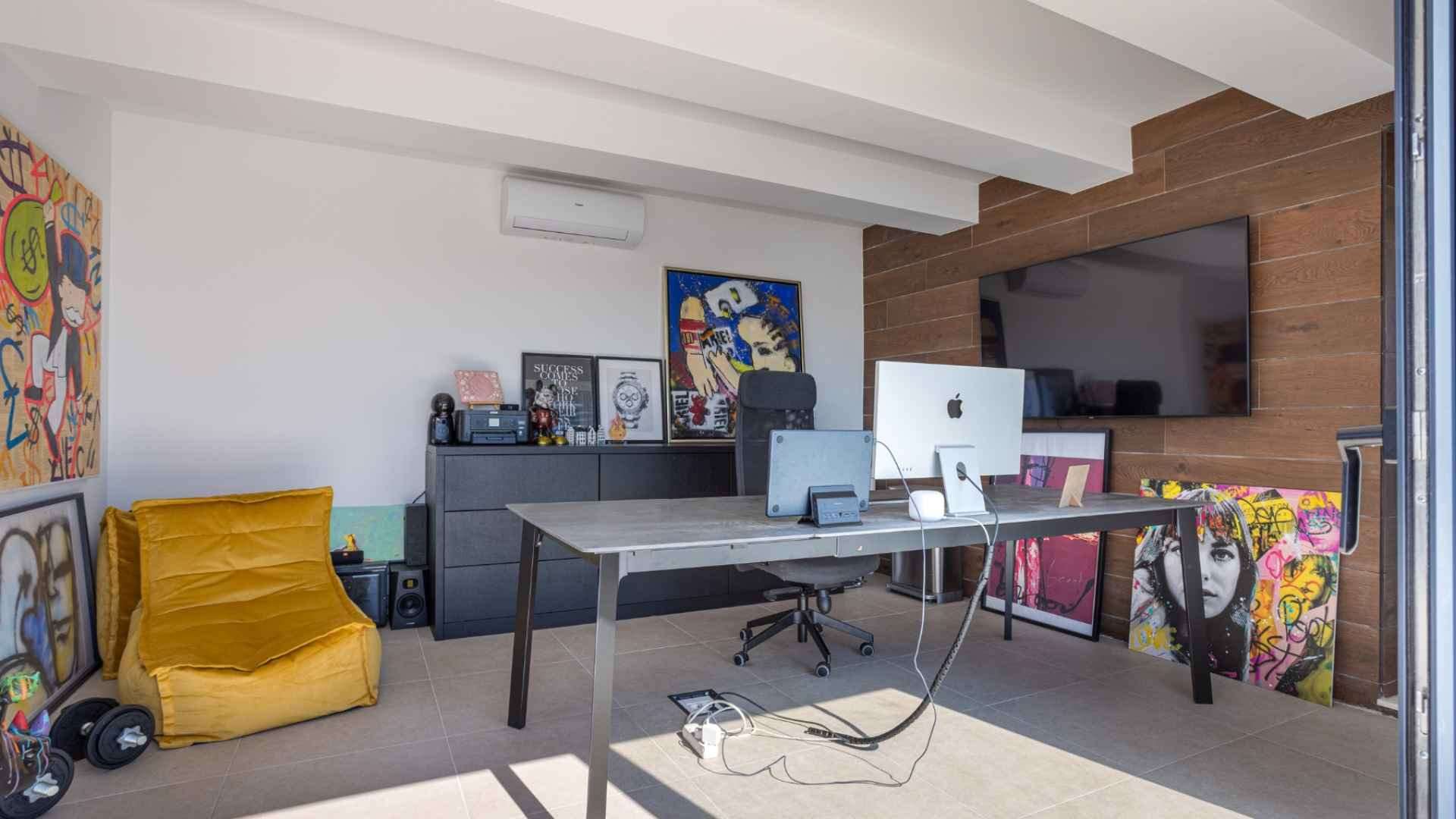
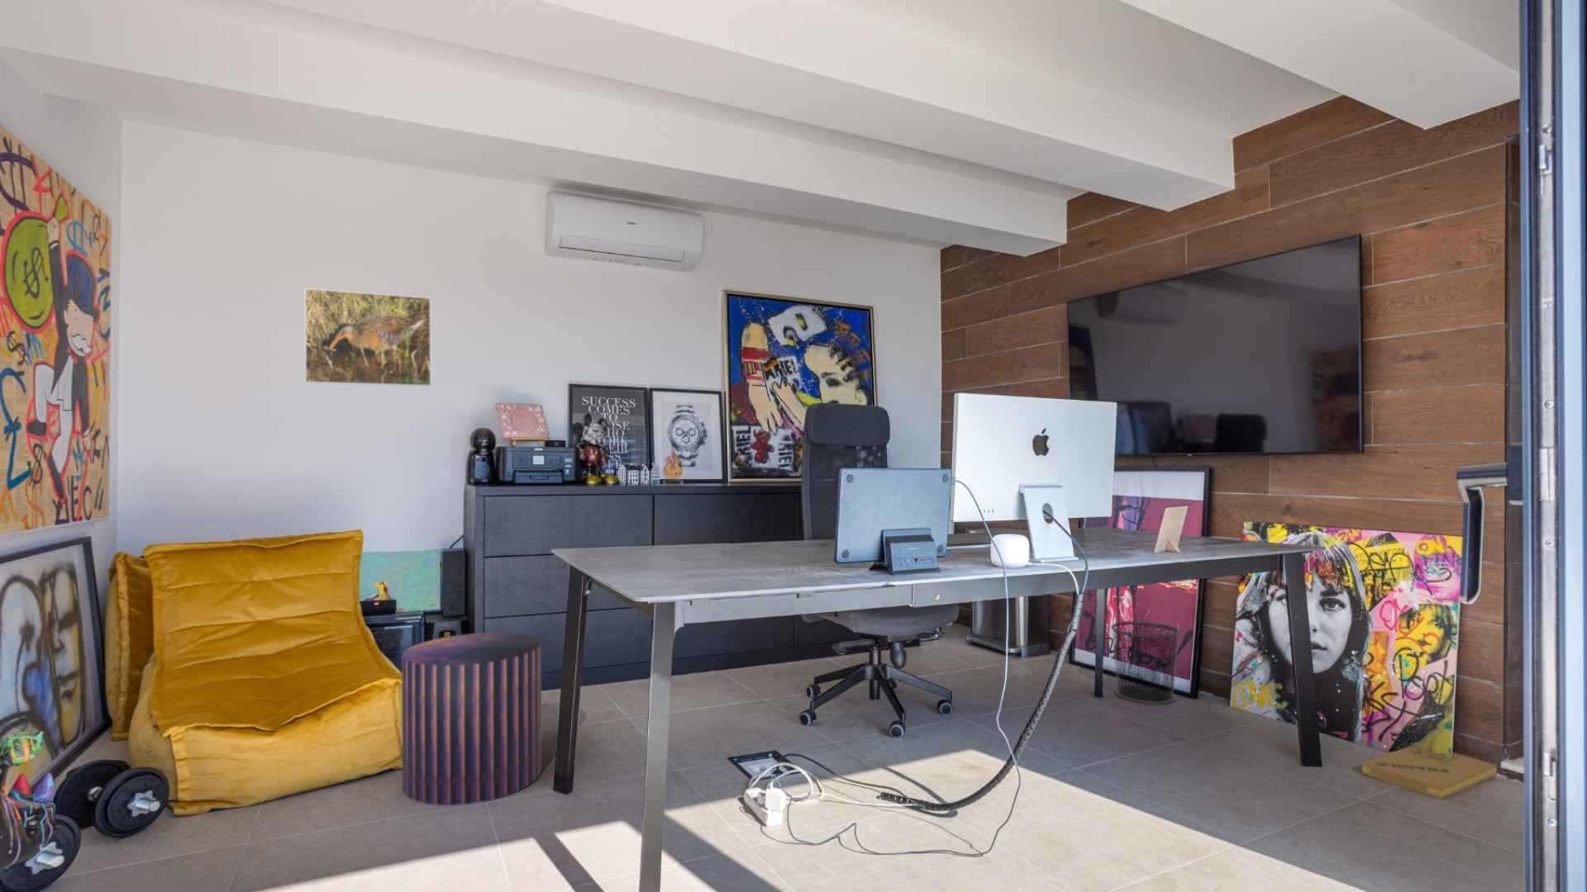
+ cardboard box [1361,745,1498,799]
+ stool [401,632,542,806]
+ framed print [303,288,433,388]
+ waste bin [1110,621,1182,706]
